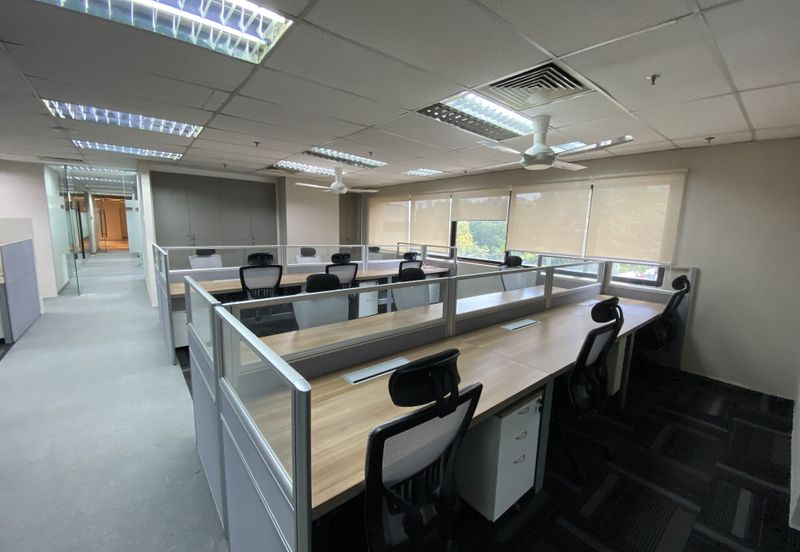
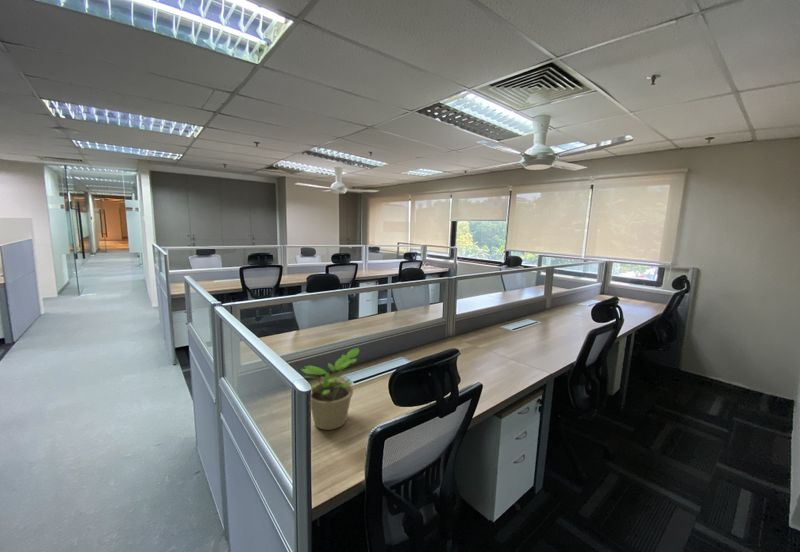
+ potted plant [300,346,360,431]
